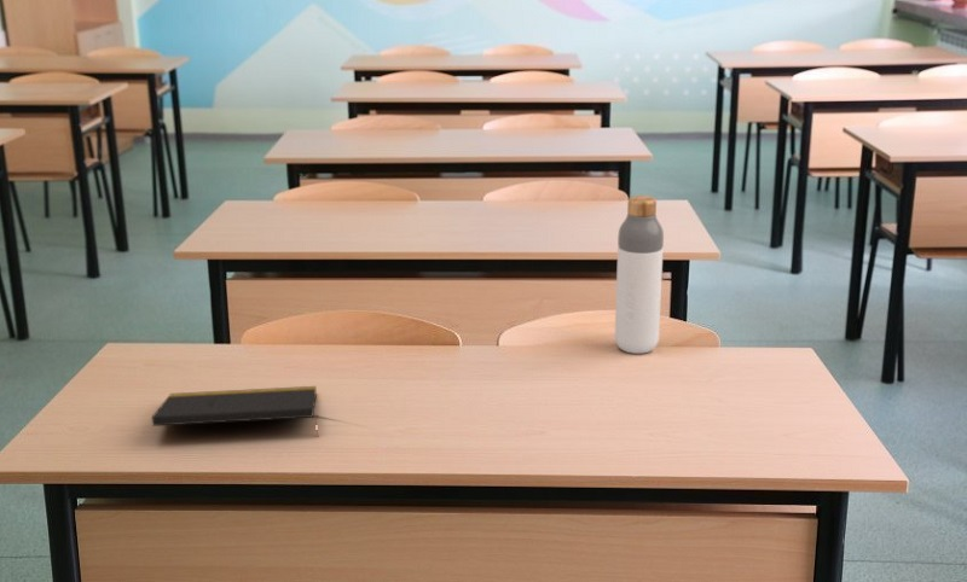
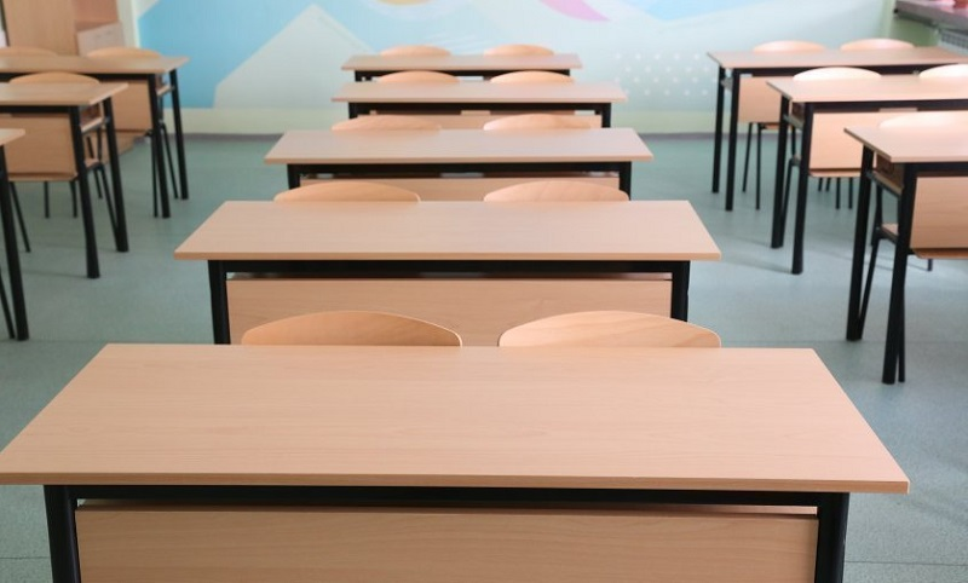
- notepad [151,385,320,437]
- bottle [614,194,665,355]
